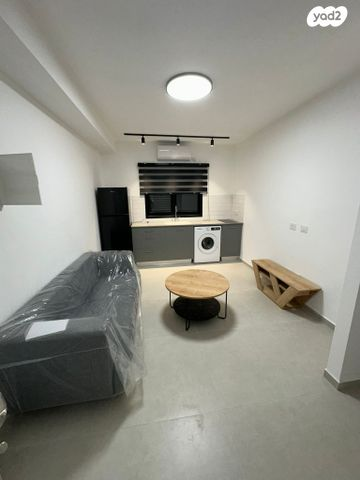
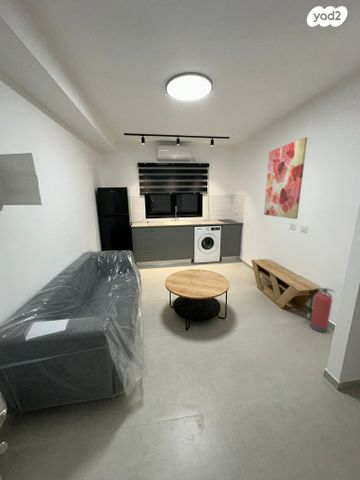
+ wall art [263,136,308,220]
+ fire extinguisher [306,287,336,333]
